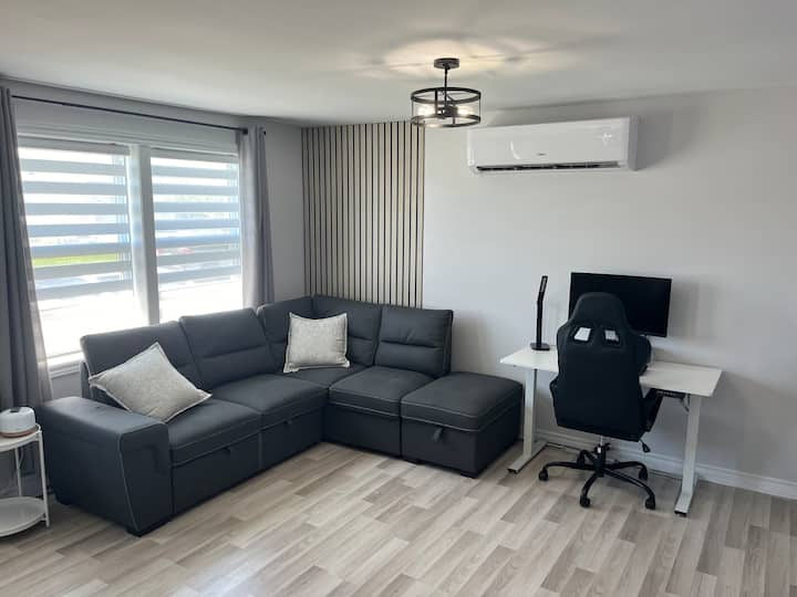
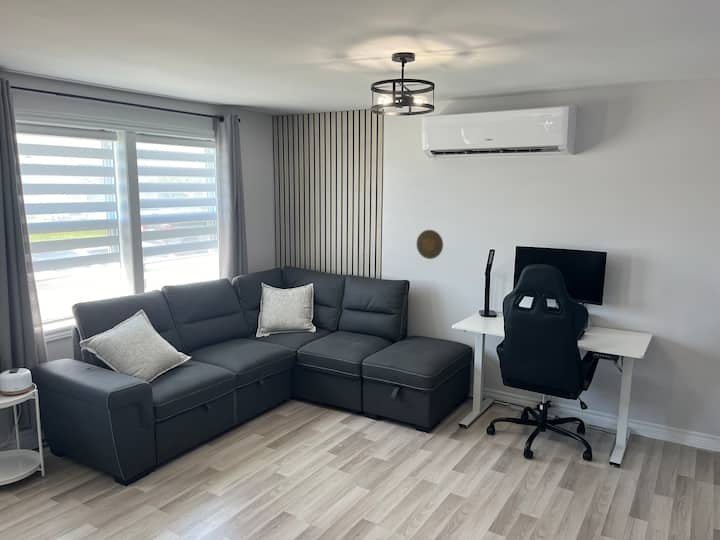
+ decorative plate [415,229,444,260]
